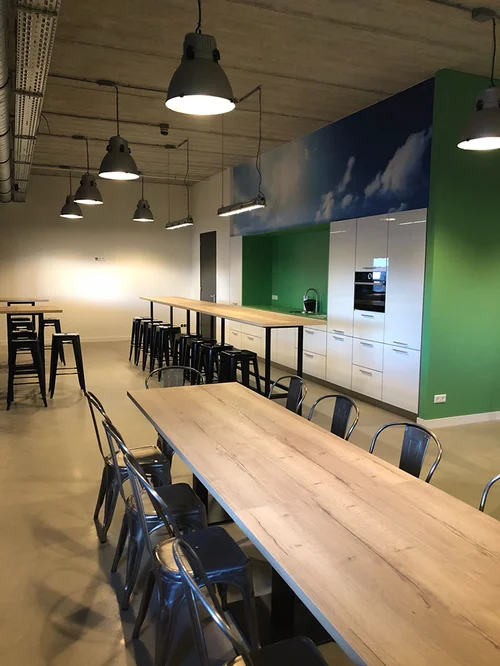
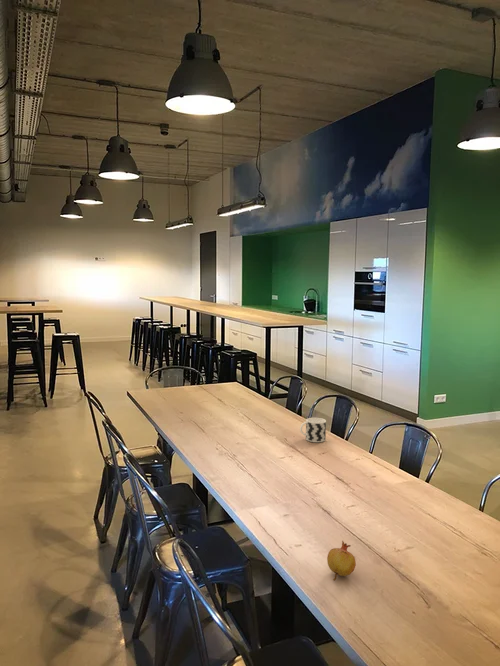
+ fruit [326,540,357,582]
+ cup [299,417,327,443]
